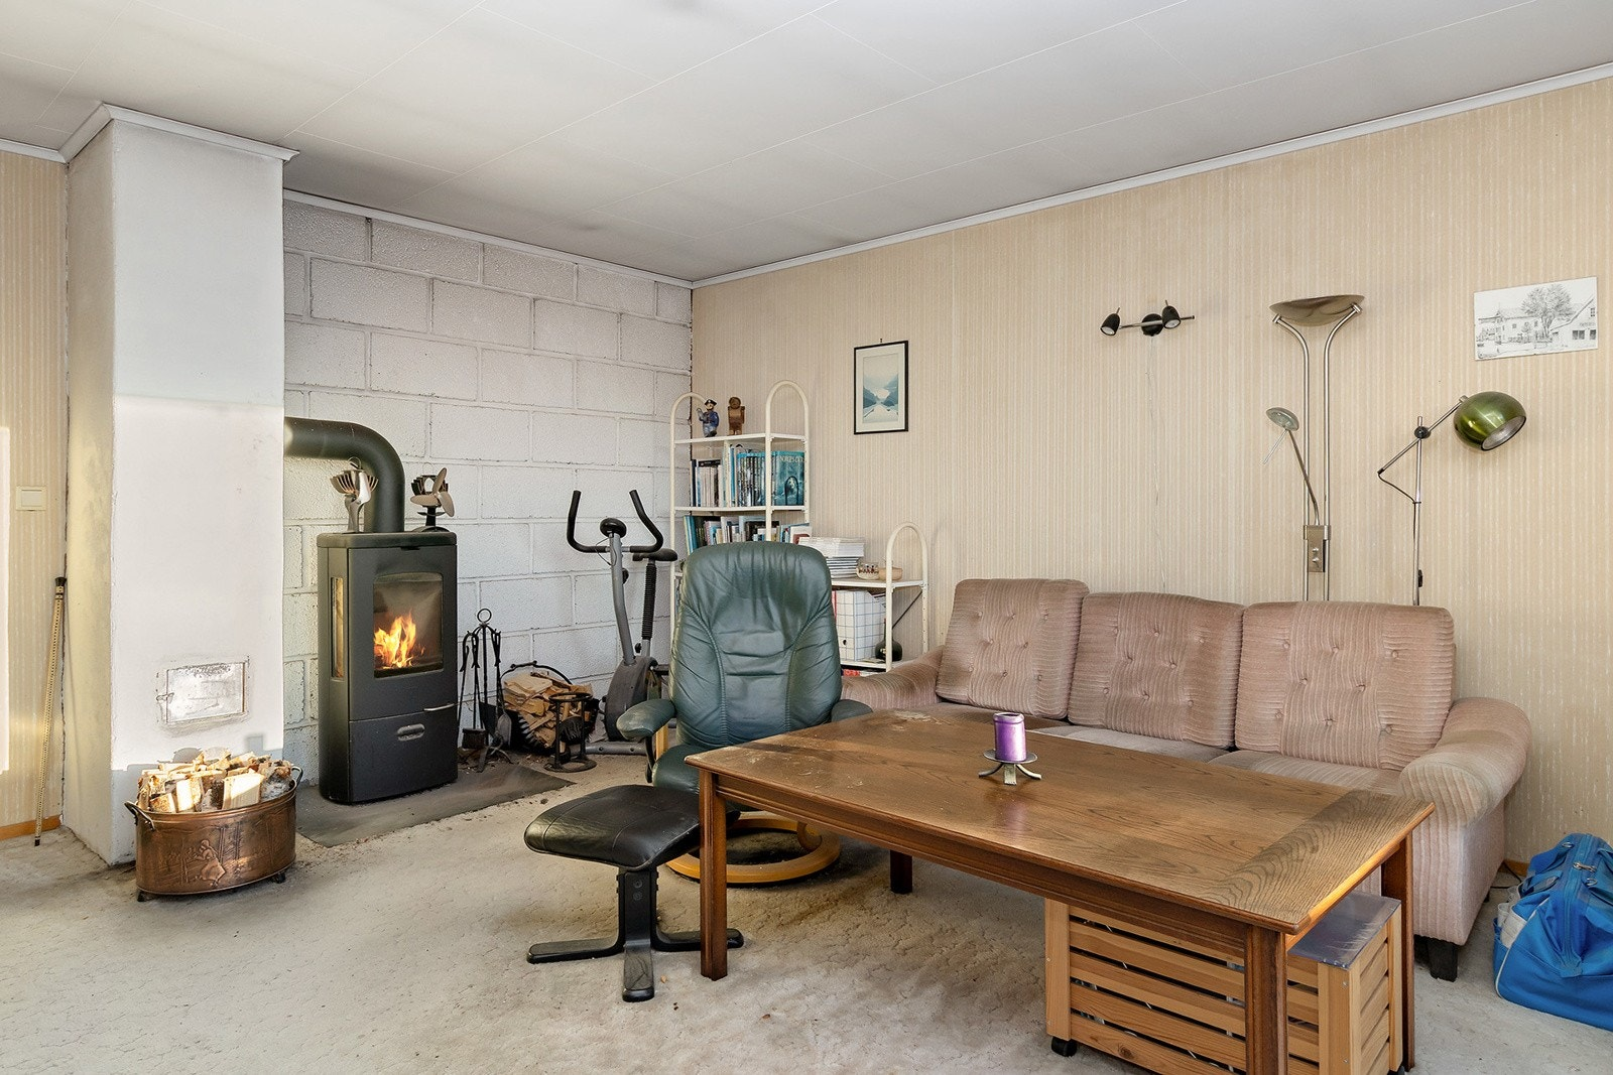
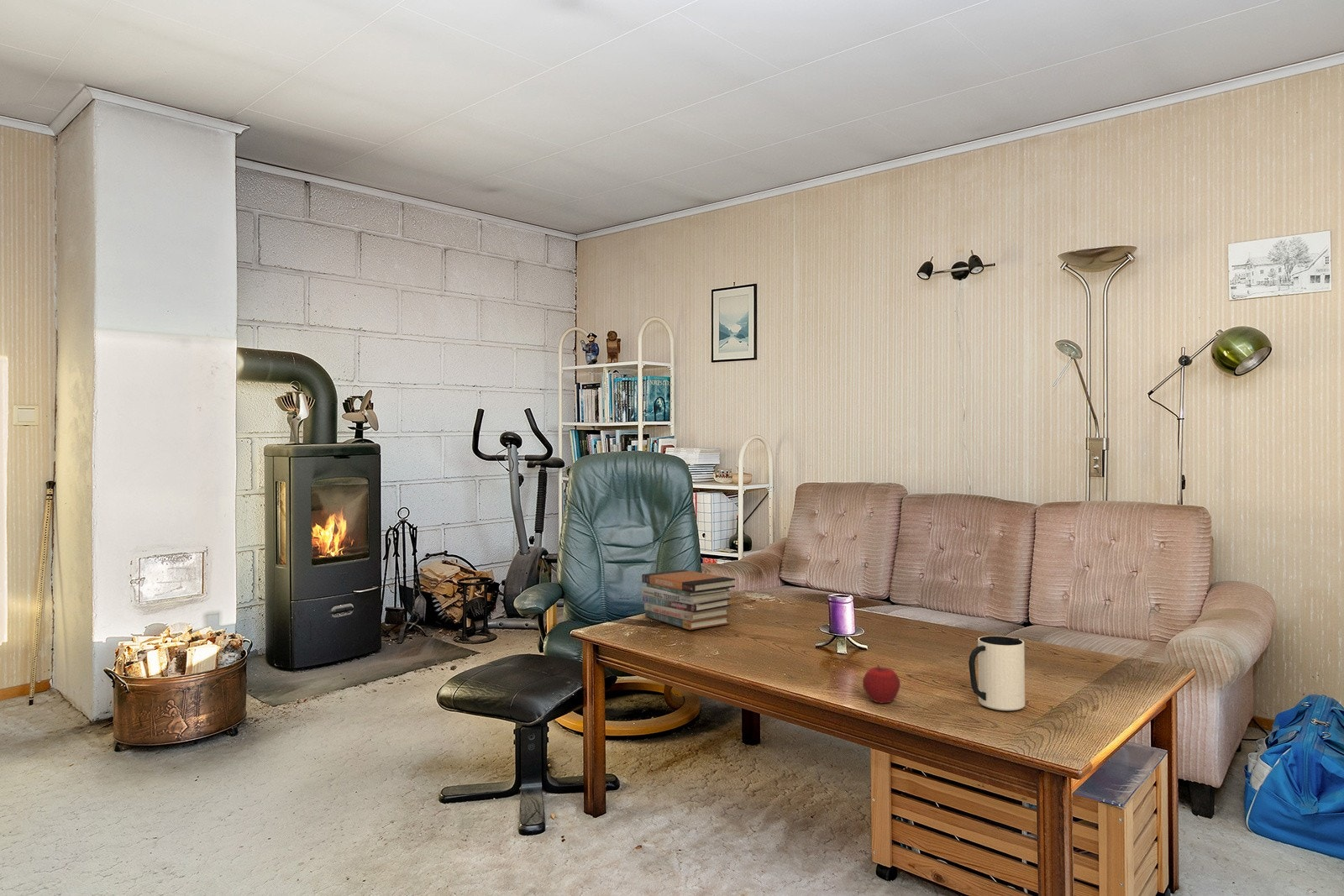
+ book stack [641,569,736,631]
+ apple [862,664,901,704]
+ pitcher [968,635,1026,711]
